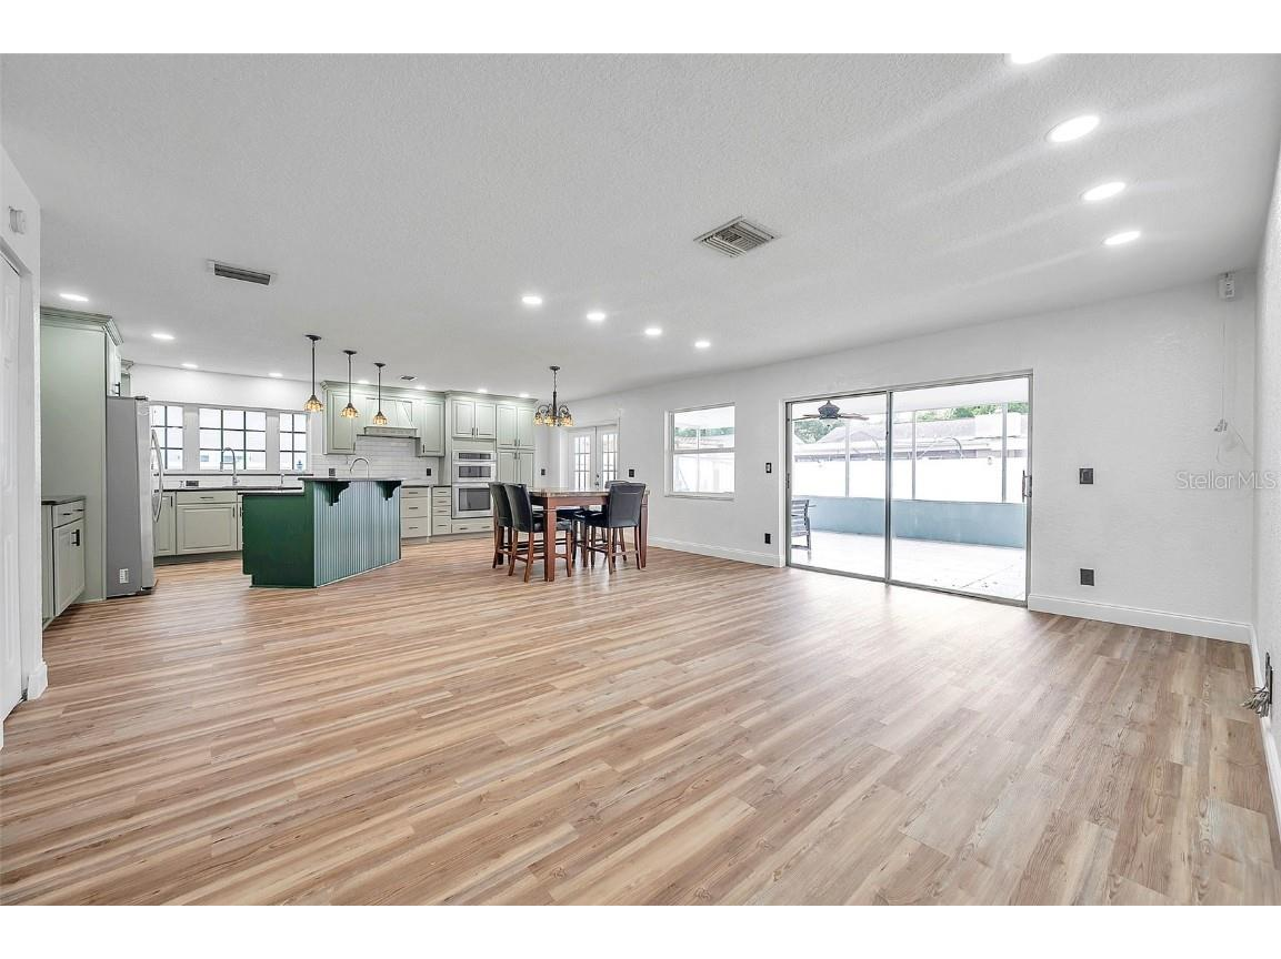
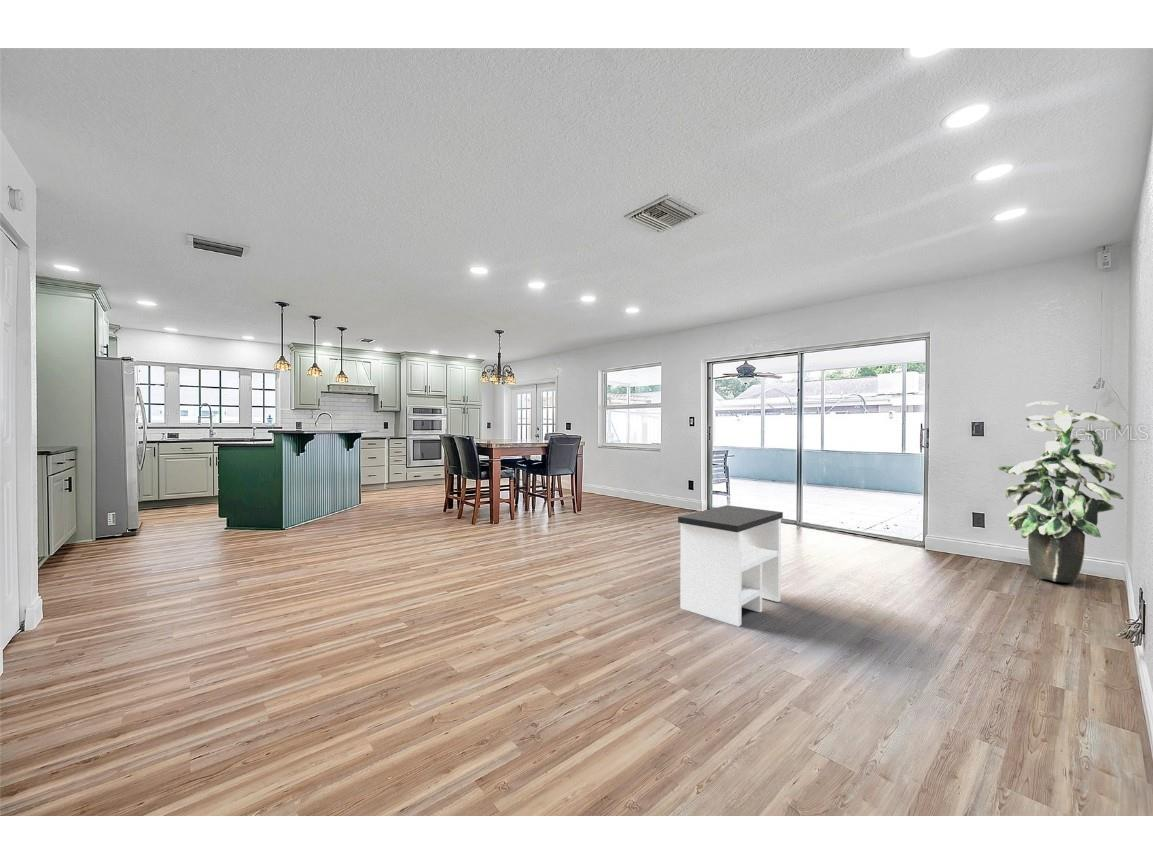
+ indoor plant [994,400,1124,585]
+ side table [677,504,784,627]
